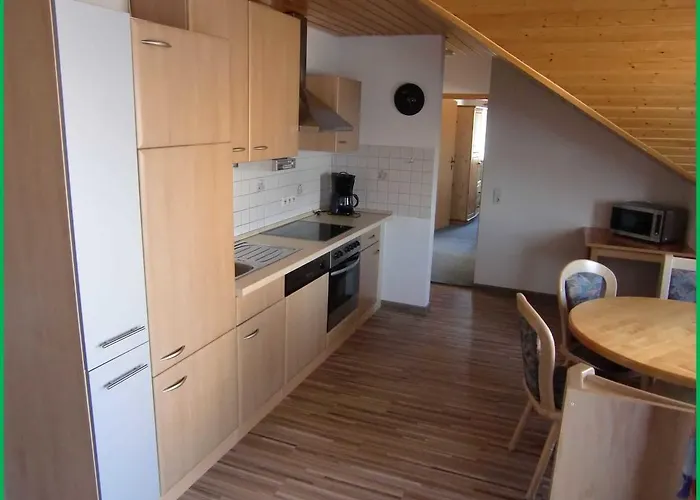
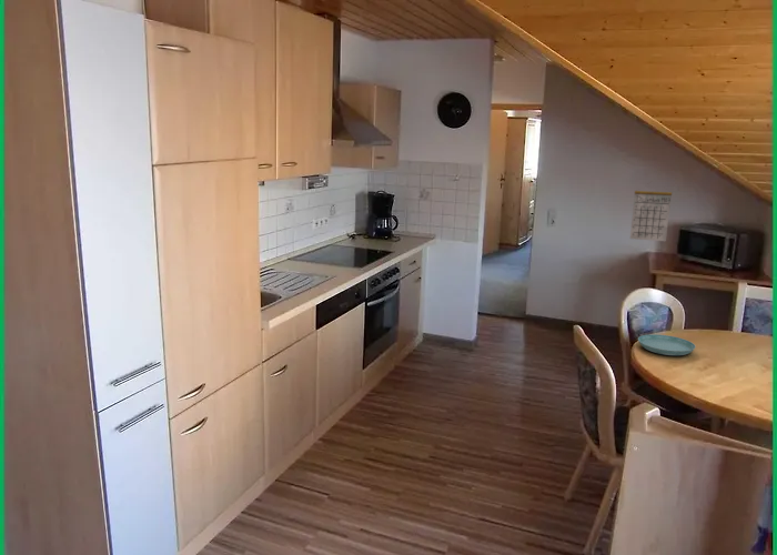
+ saucer [637,333,696,356]
+ calendar [629,181,673,242]
